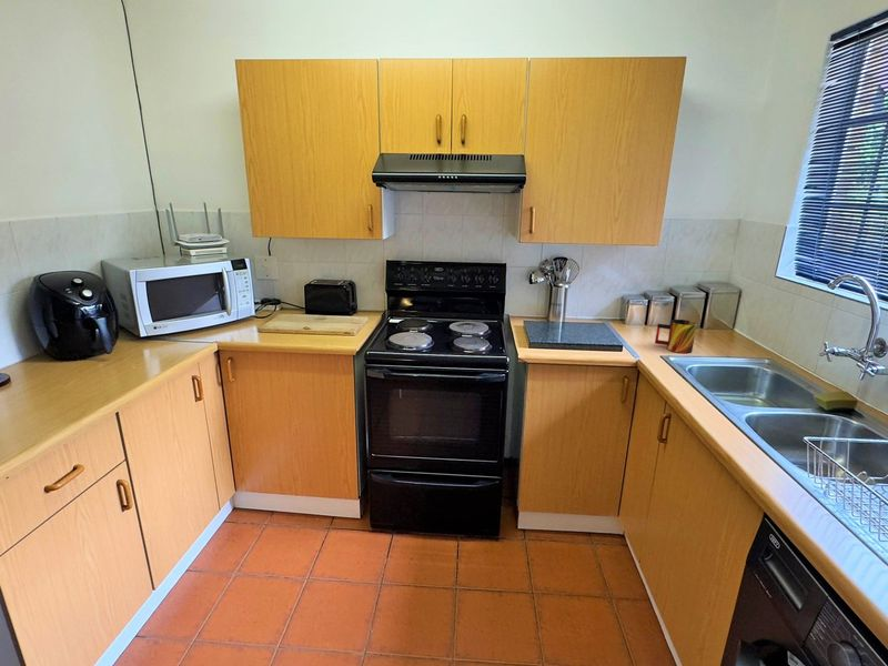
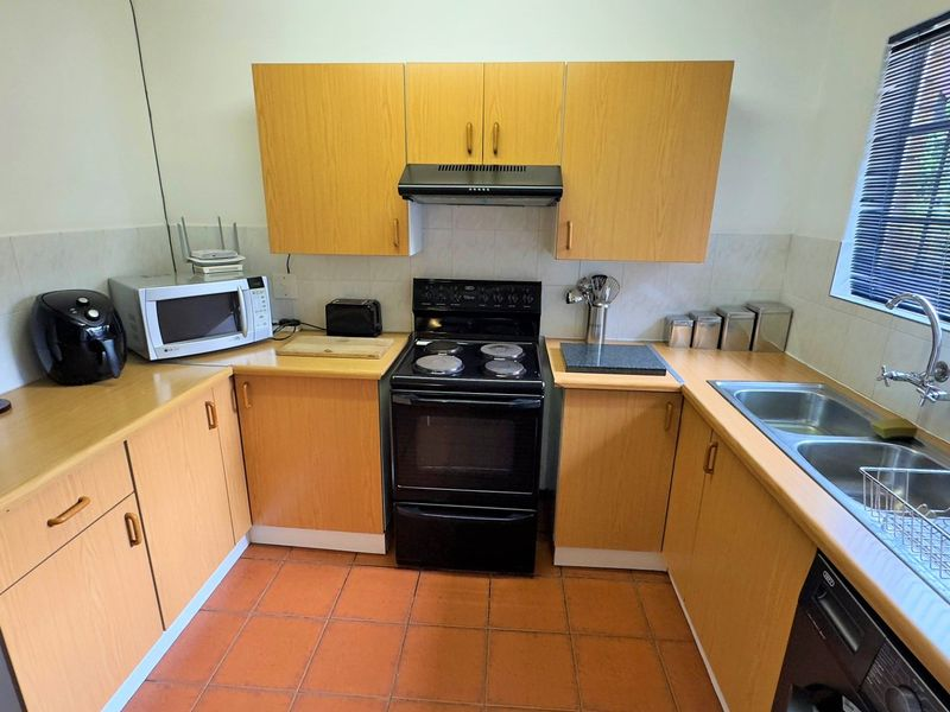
- mug [654,319,698,354]
